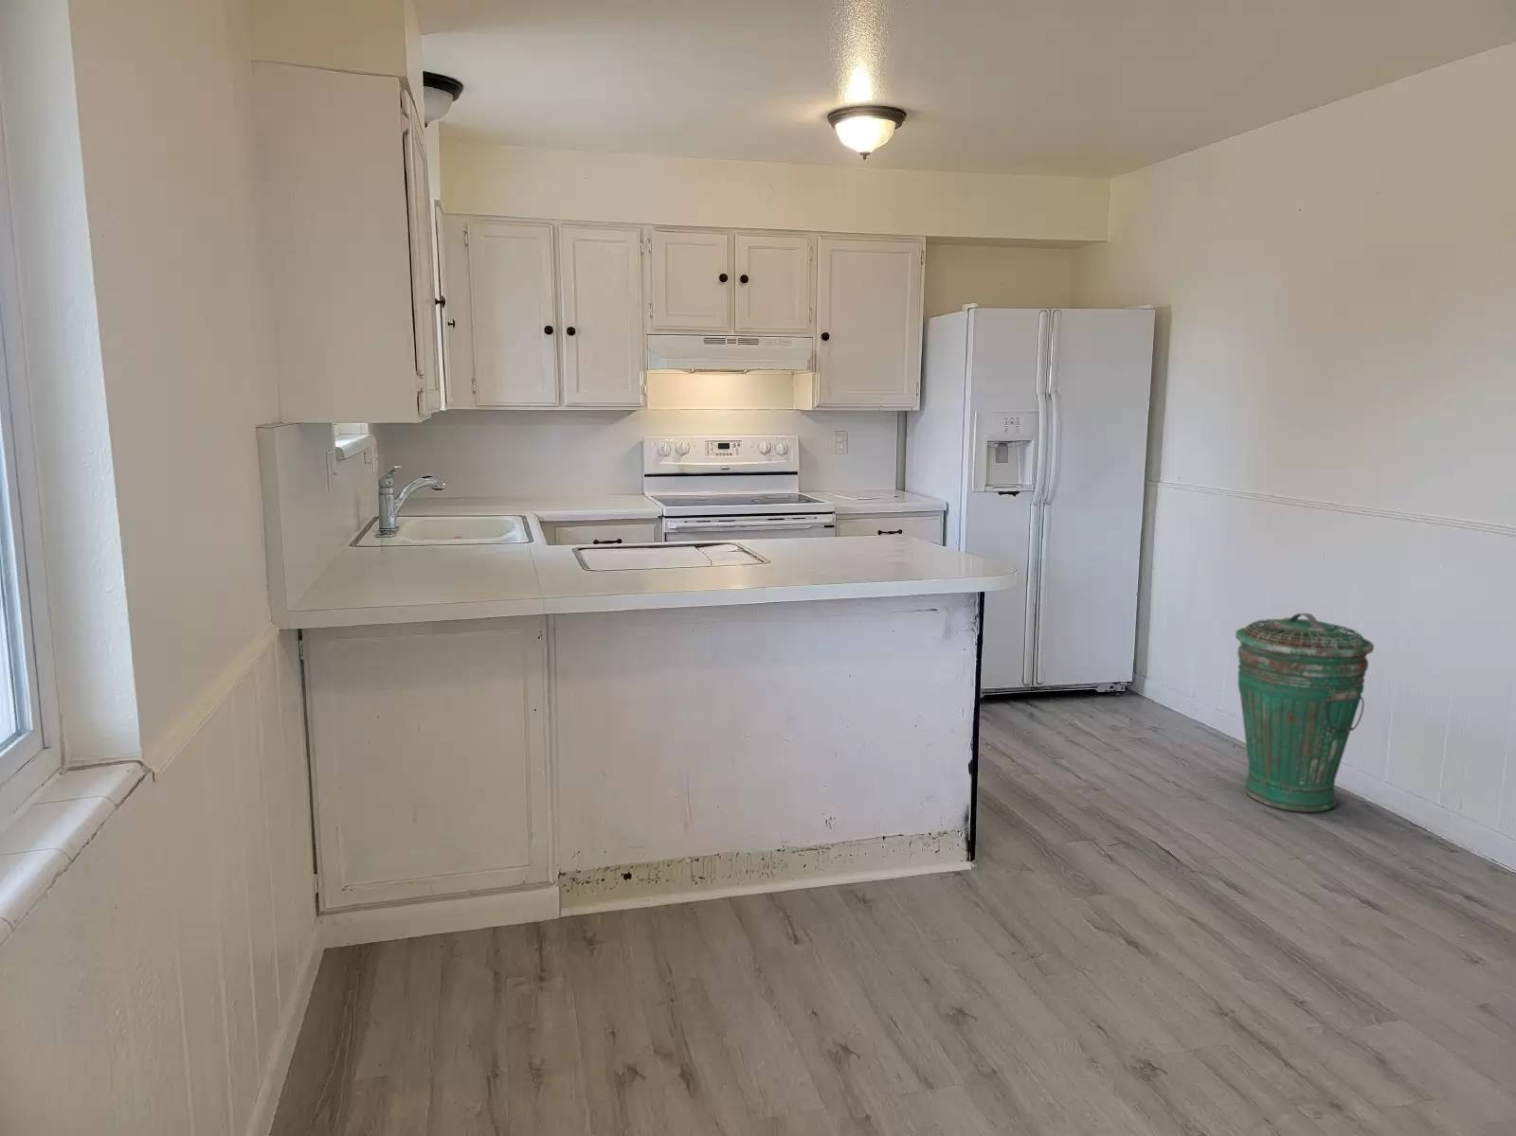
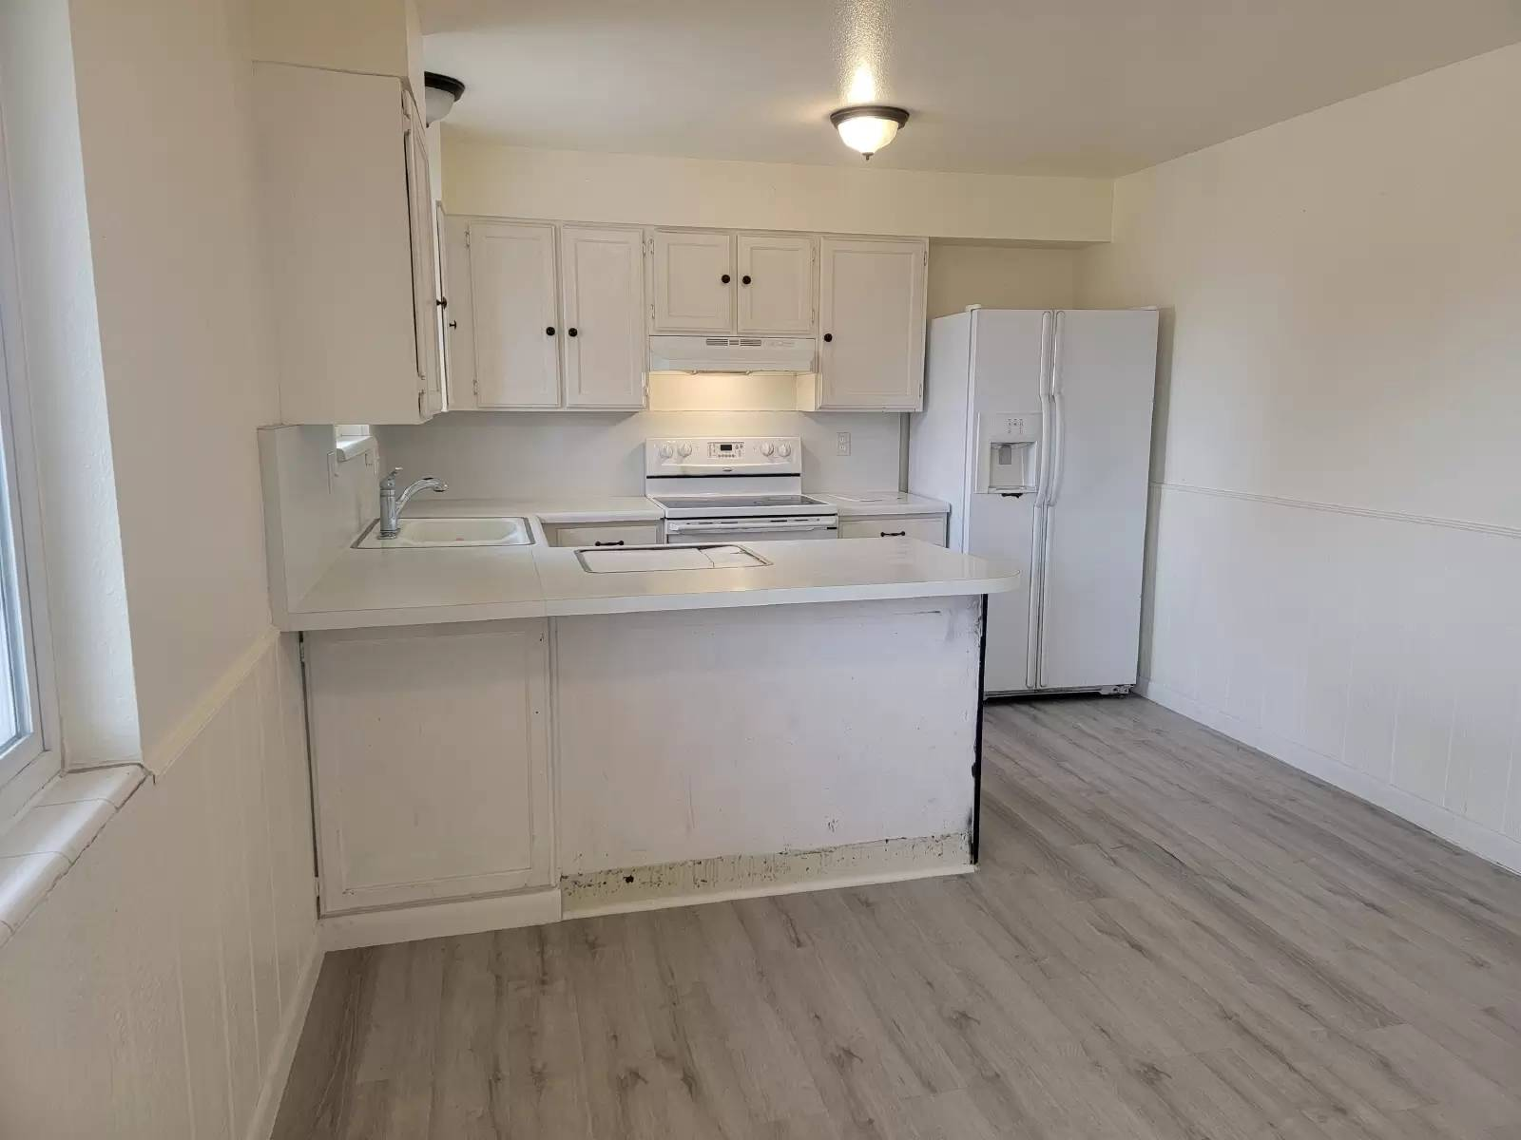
- trash can [1234,612,1375,813]
